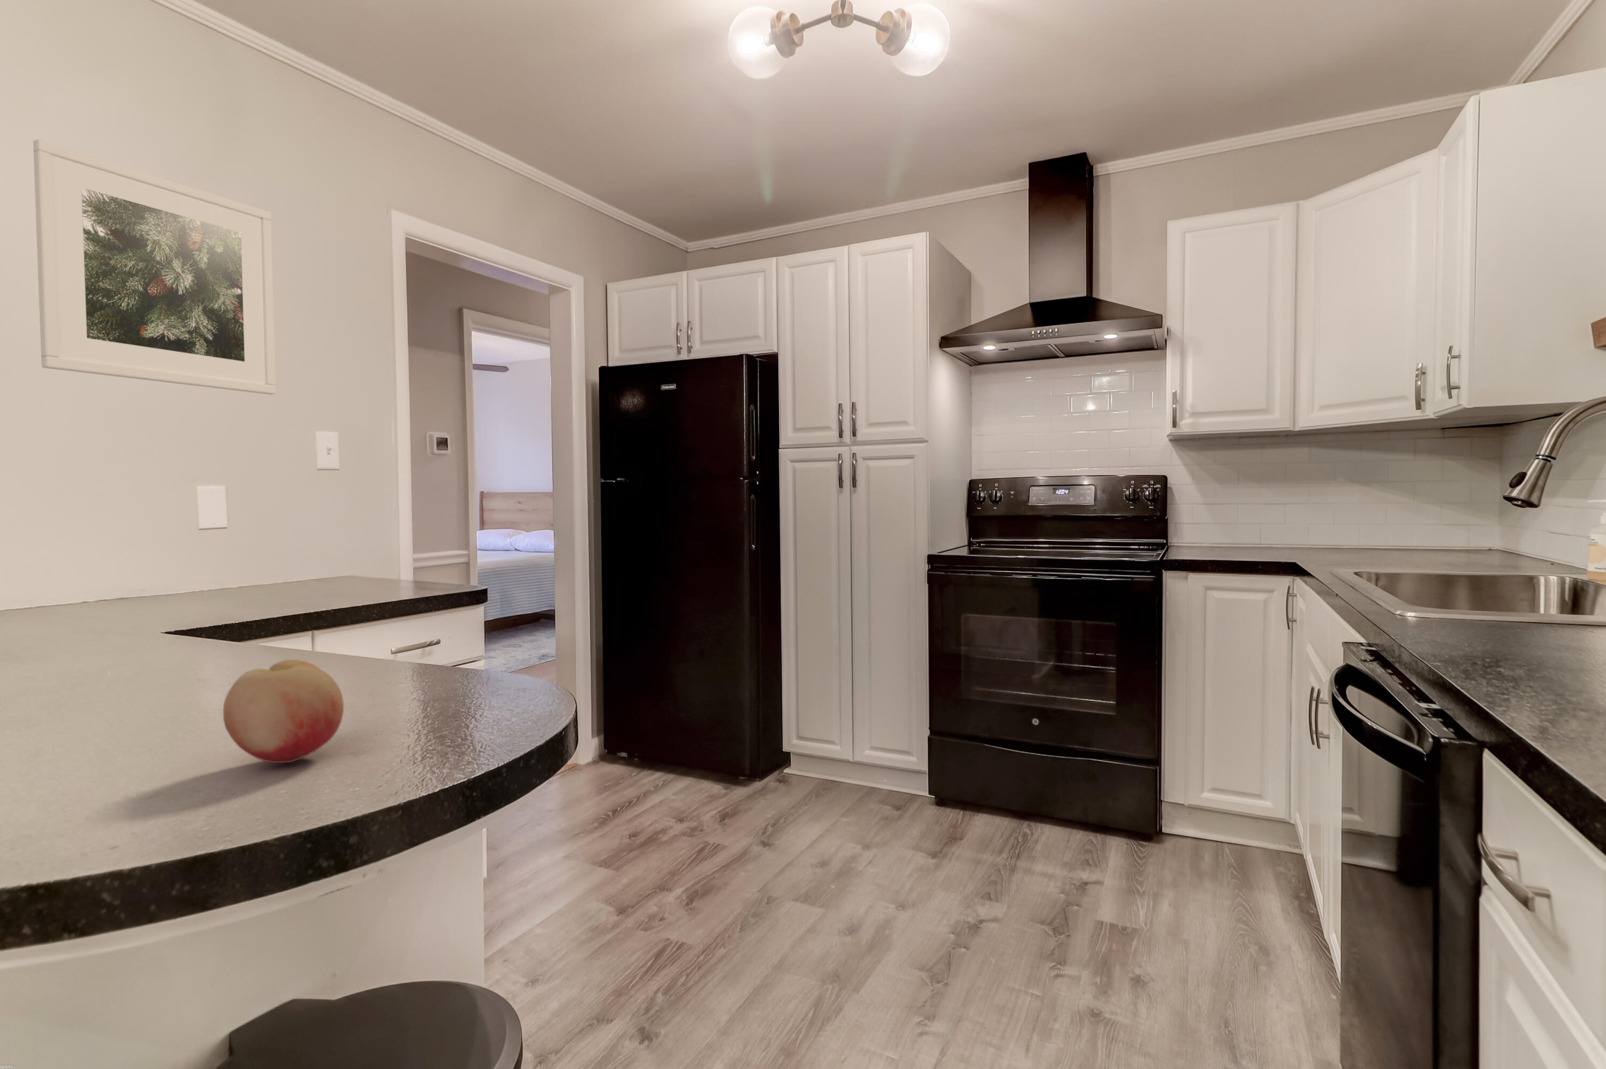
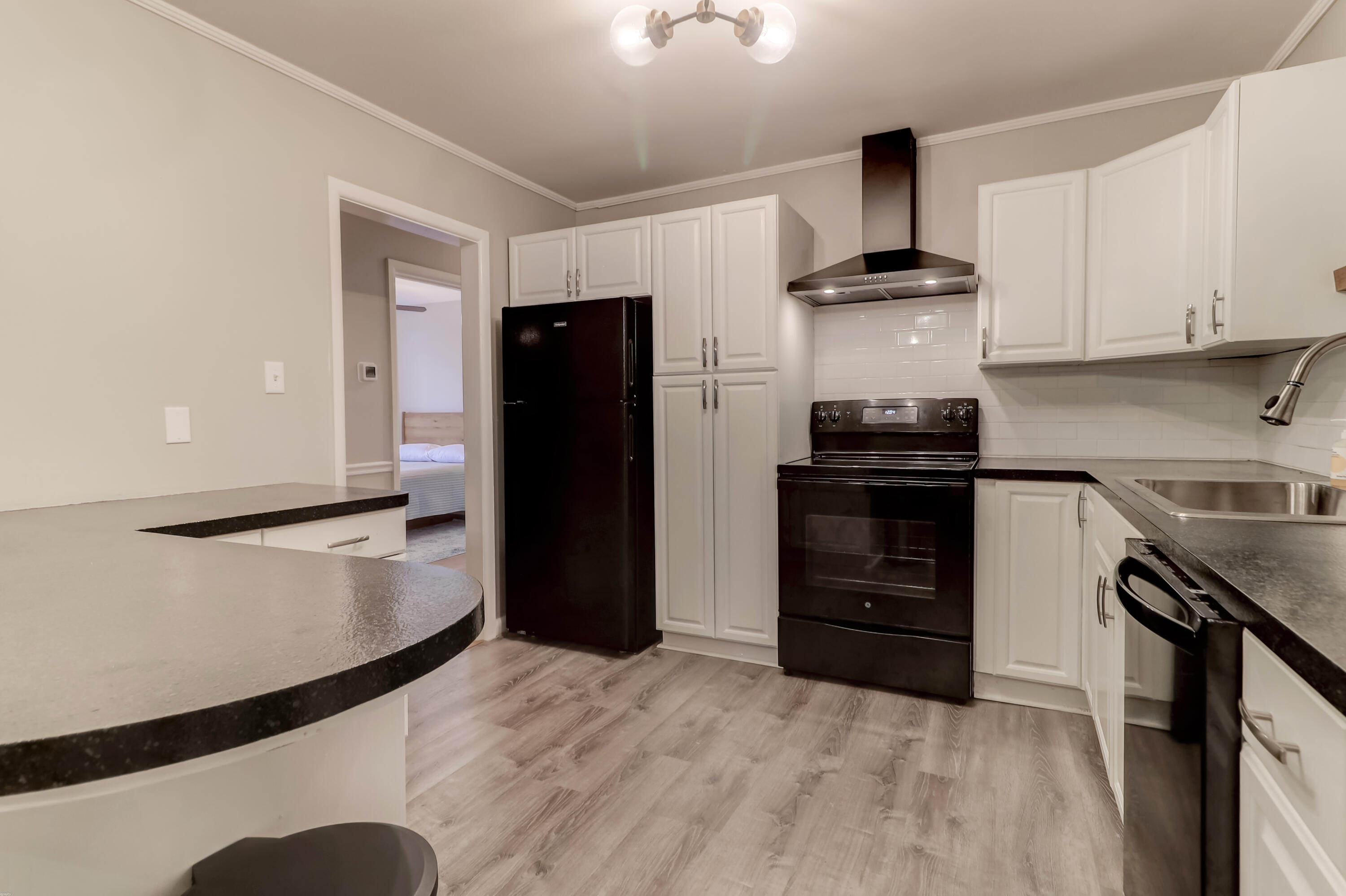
- fruit [223,659,344,764]
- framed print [32,138,277,395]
